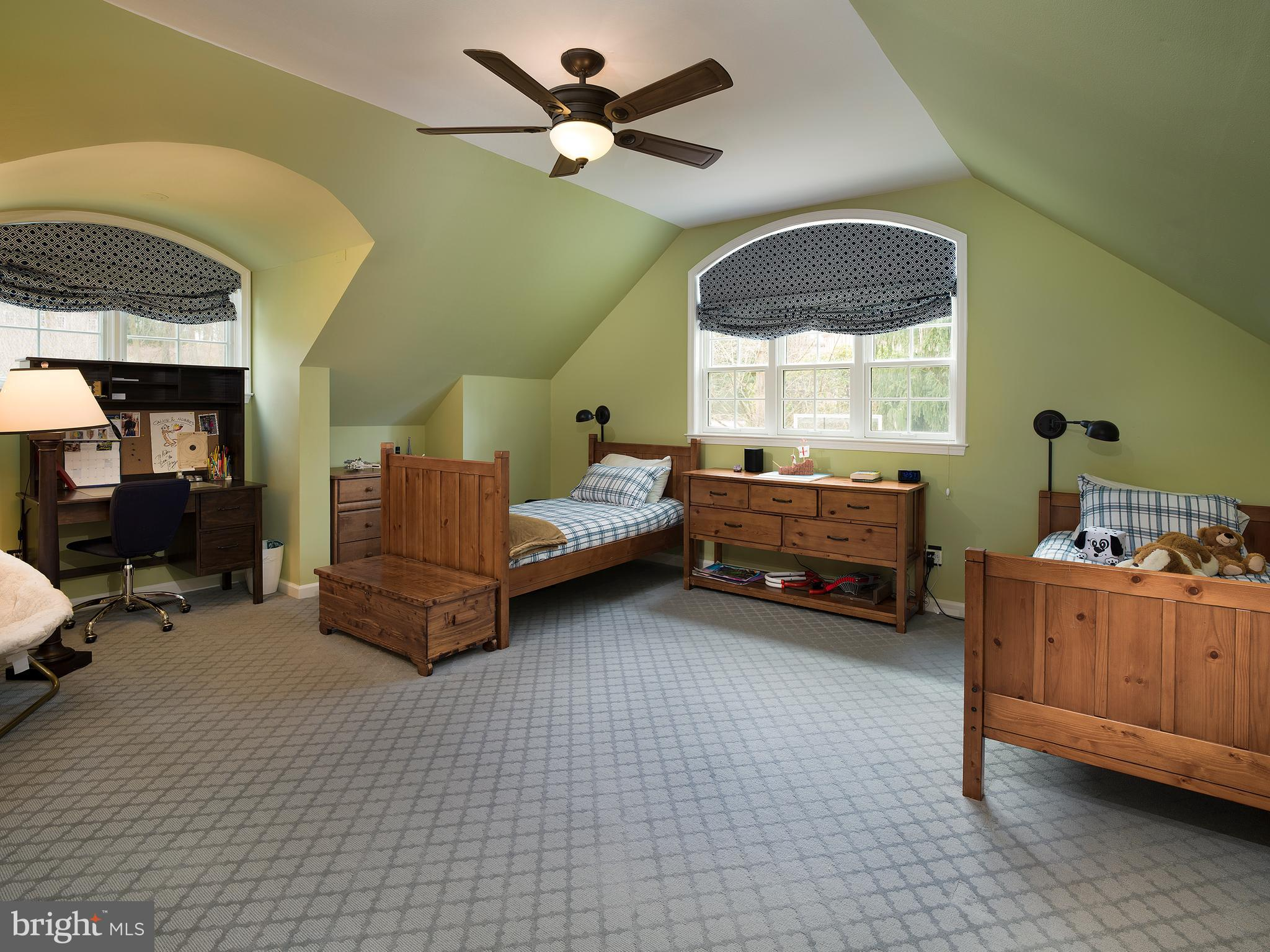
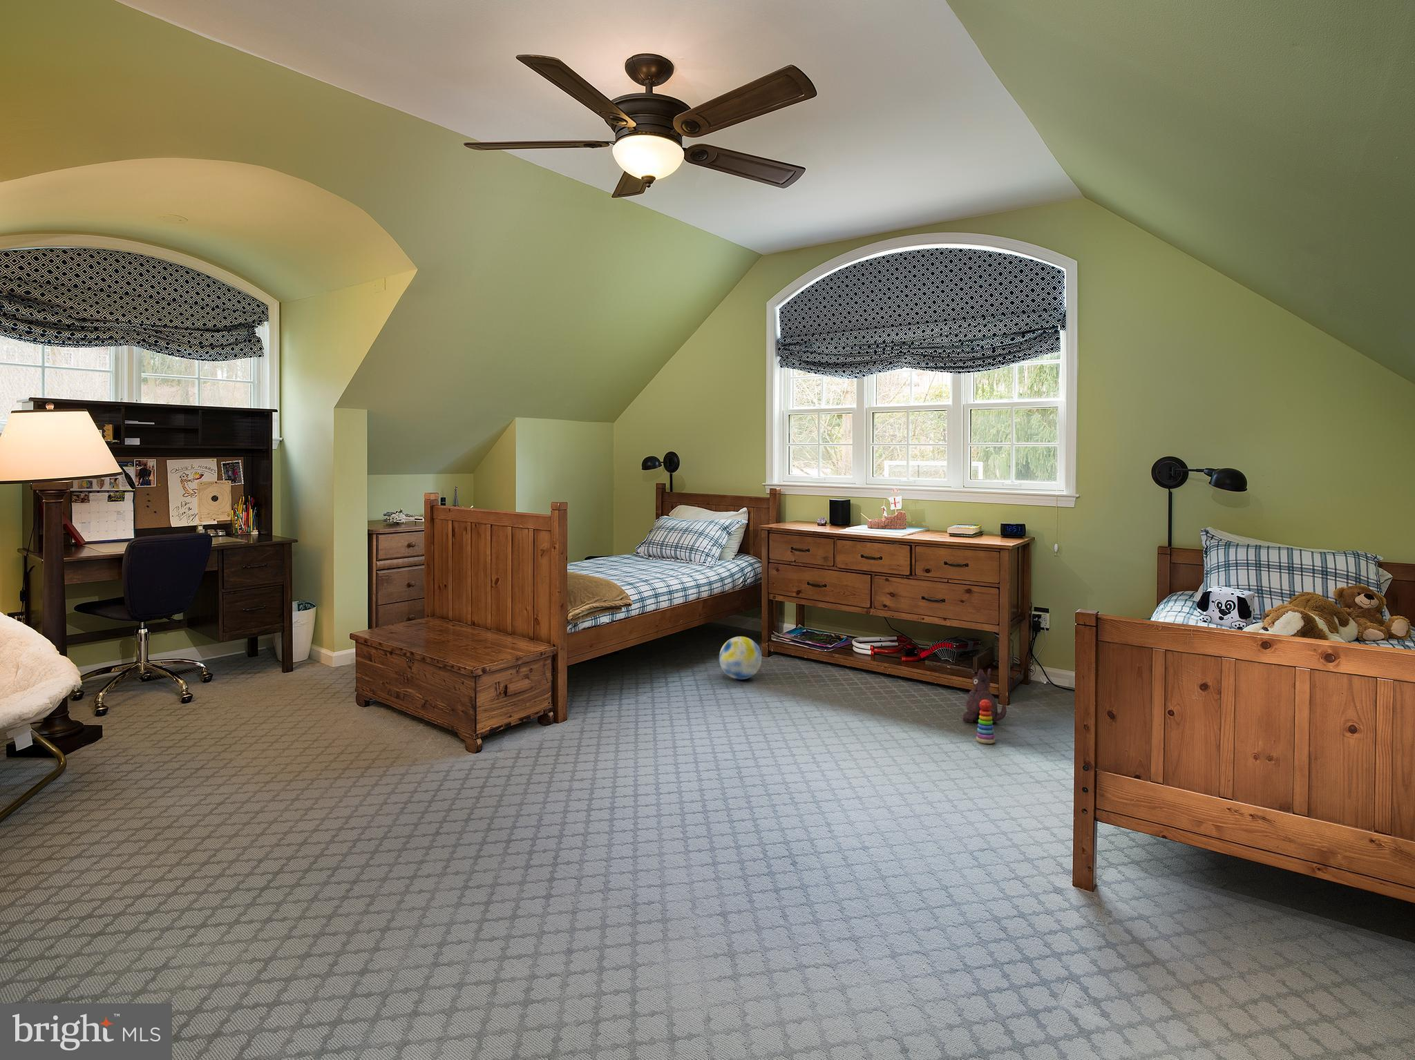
+ stacking toy [976,699,996,745]
+ plush toy [962,668,1007,724]
+ ball [719,636,762,680]
